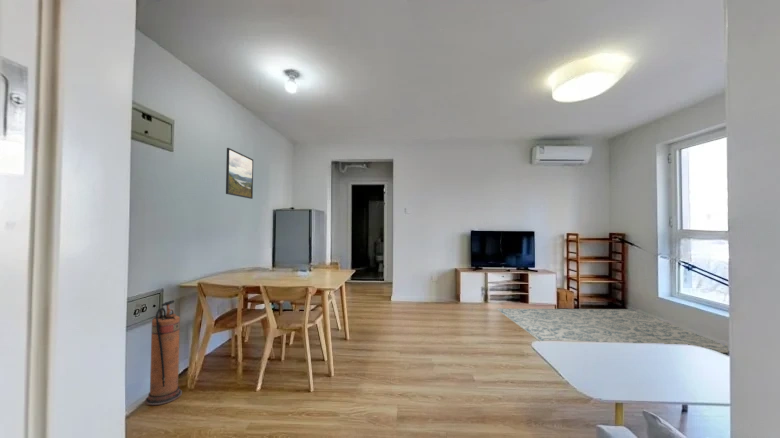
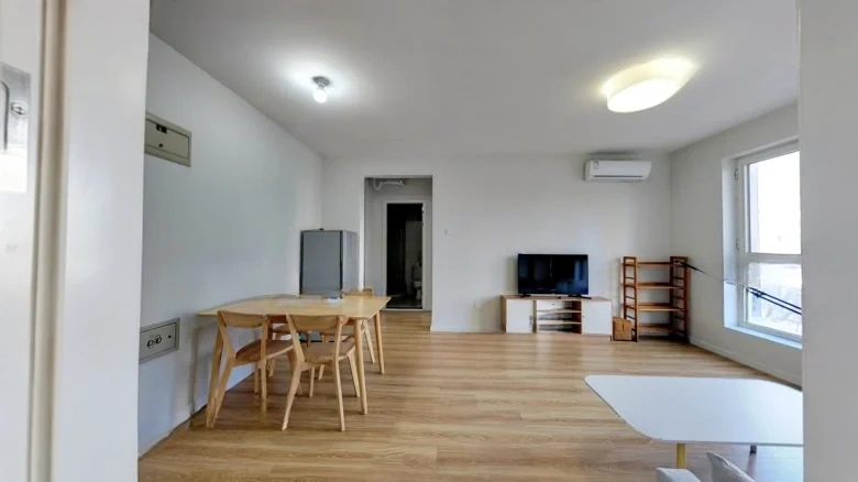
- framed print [225,147,254,200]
- fire extinguisher [144,299,183,406]
- rug [496,308,729,354]
